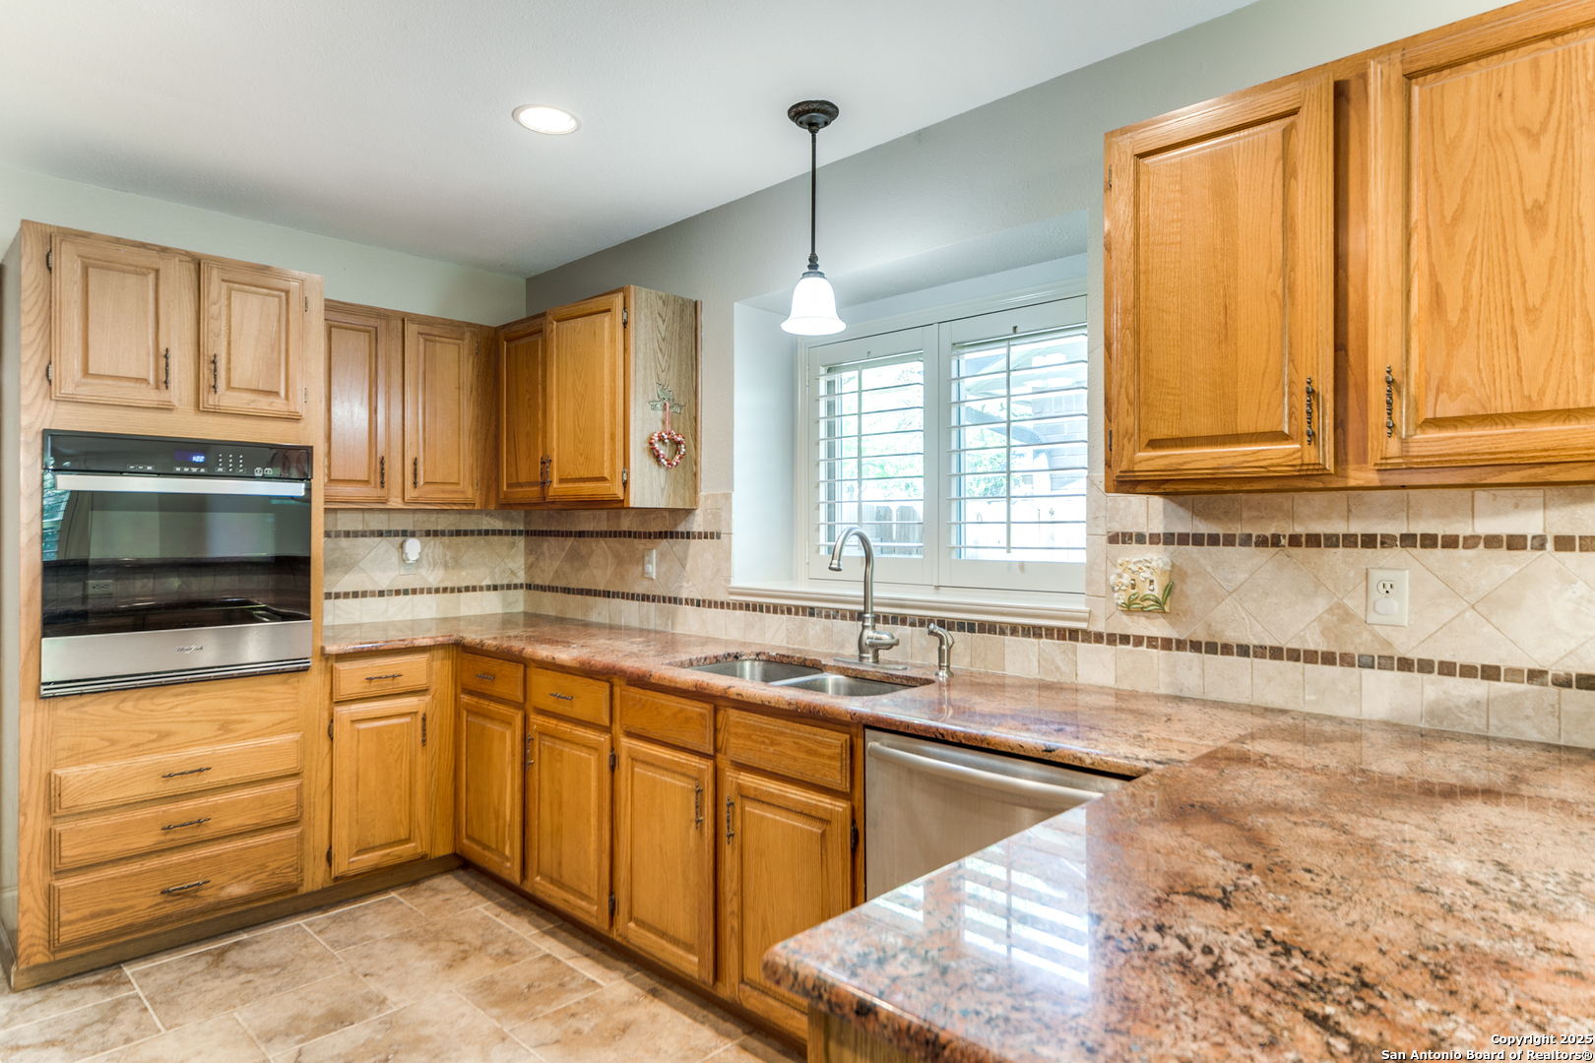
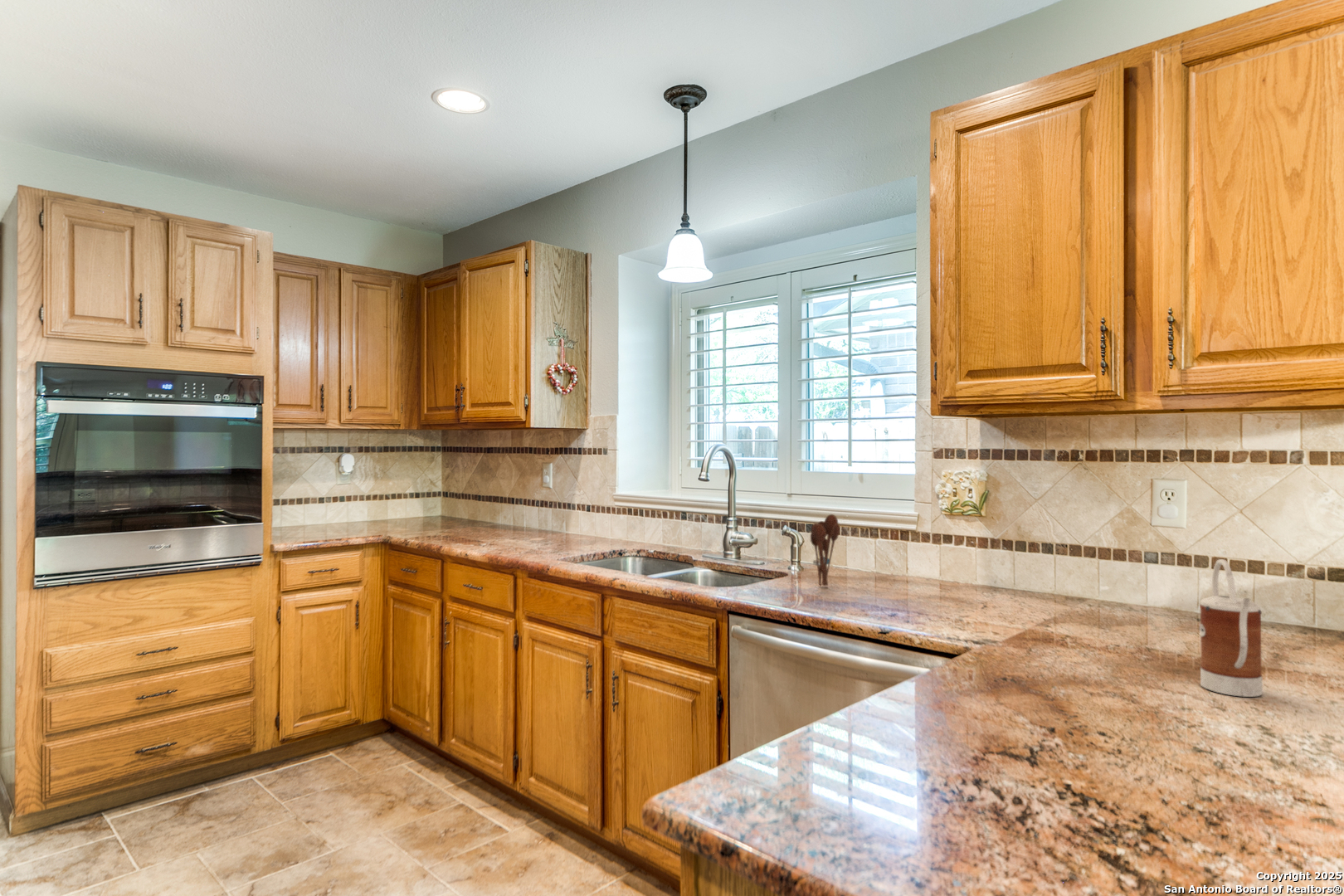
+ kettle [1198,558,1264,698]
+ utensil holder [810,514,840,587]
